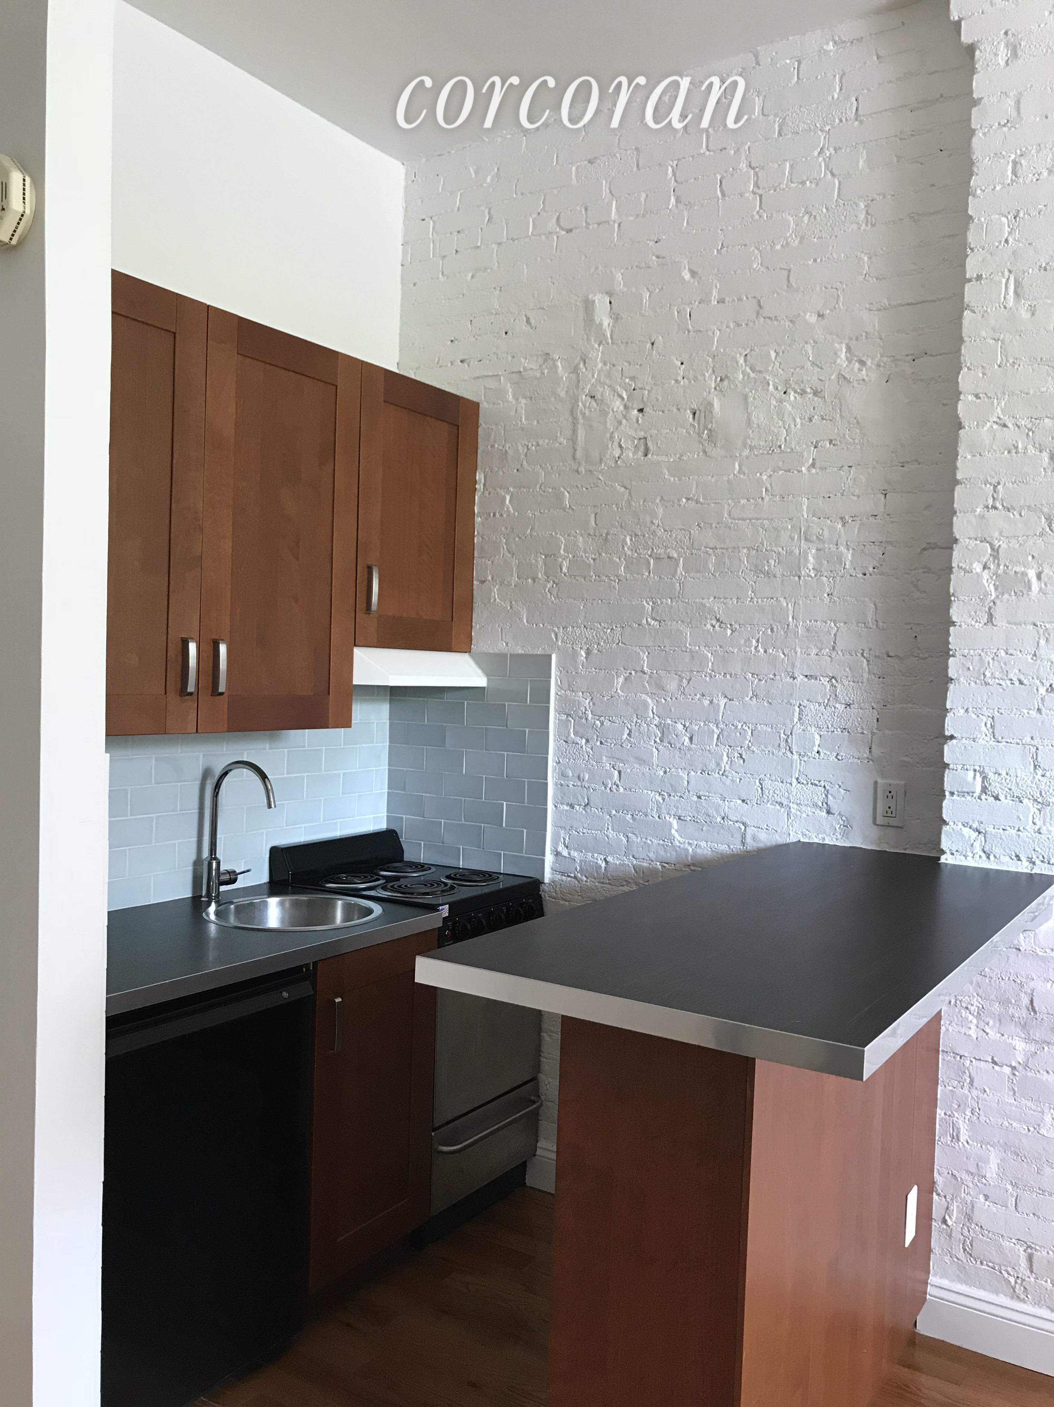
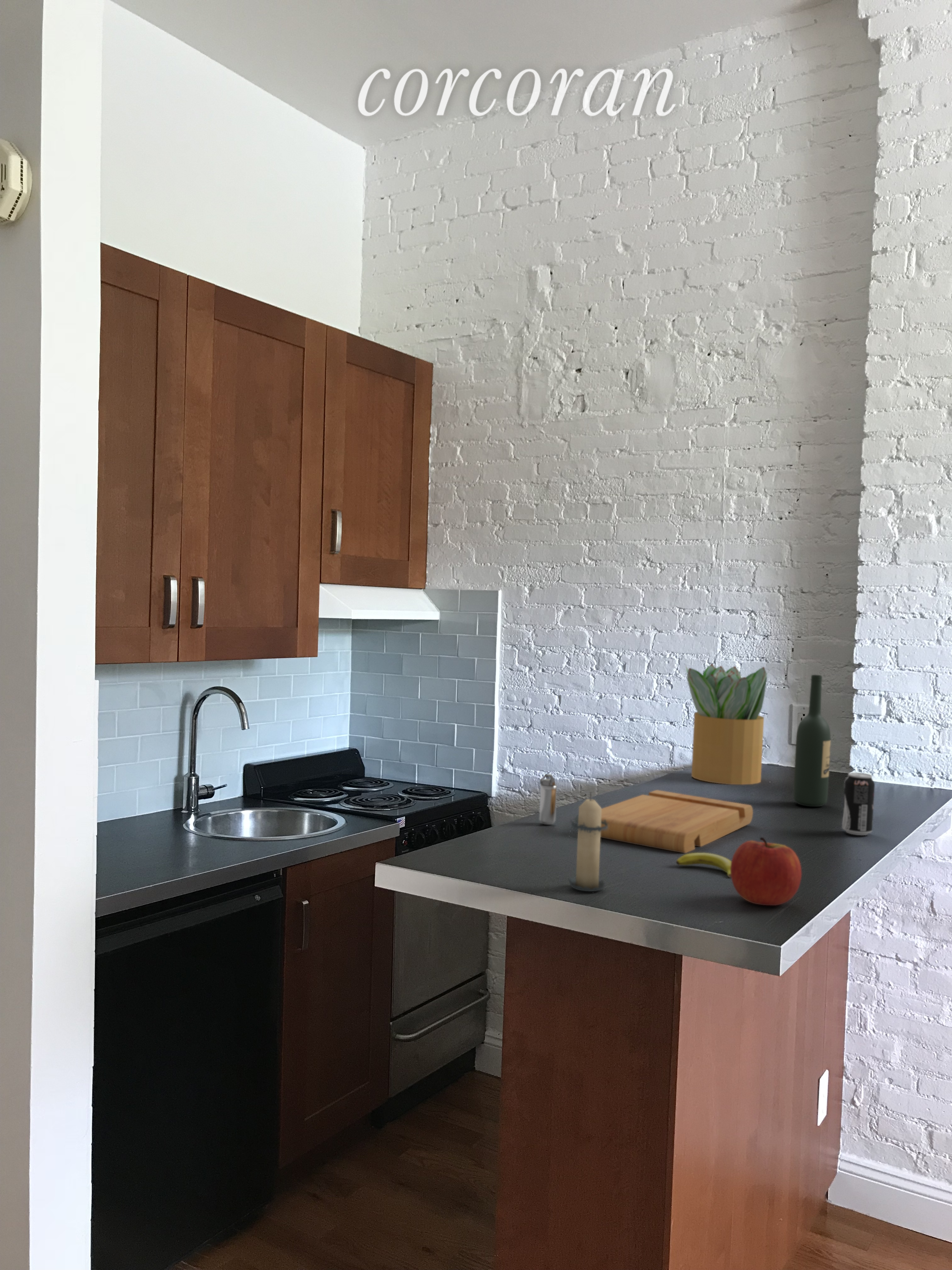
+ candle [566,792,609,892]
+ shaker [539,774,558,825]
+ potted plant [685,664,769,785]
+ beverage can [842,772,875,836]
+ wine bottle [793,674,831,807]
+ apple [730,837,802,906]
+ cutting board [600,790,753,854]
+ banana [676,852,731,878]
